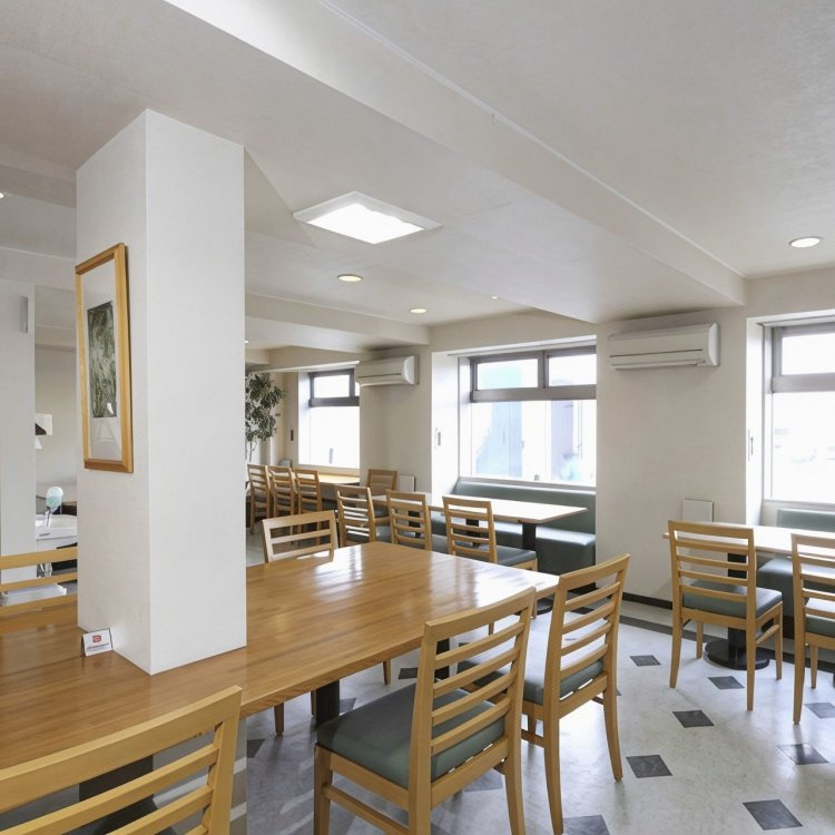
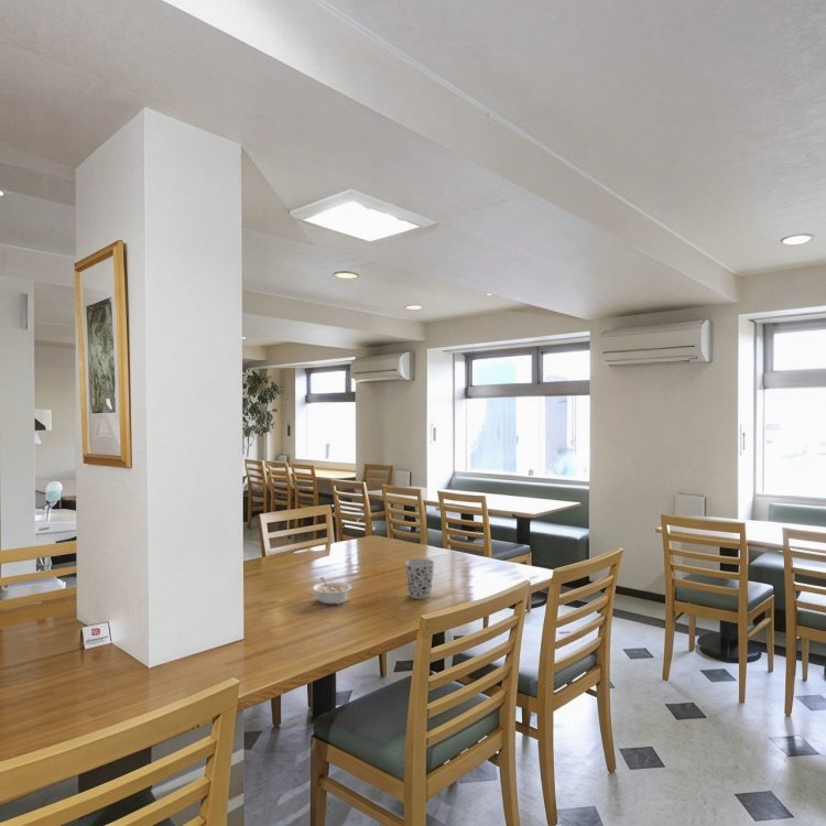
+ legume [312,576,352,606]
+ cup [404,557,435,600]
